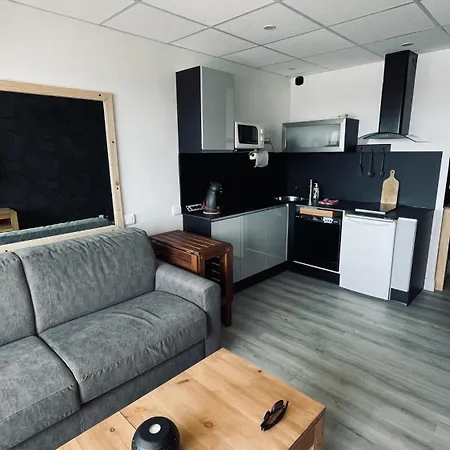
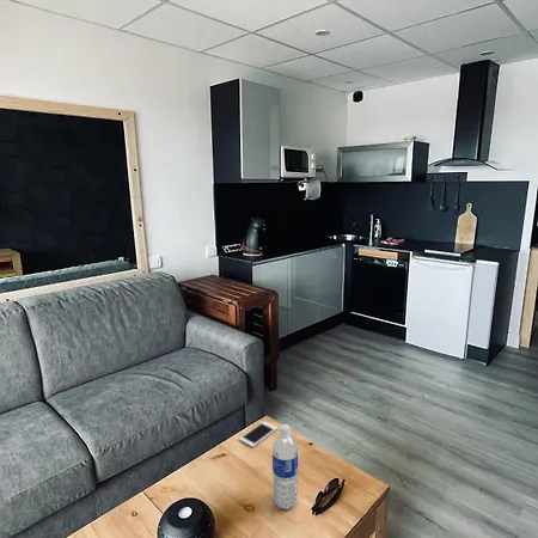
+ cell phone [238,420,279,448]
+ water bottle [271,423,299,511]
